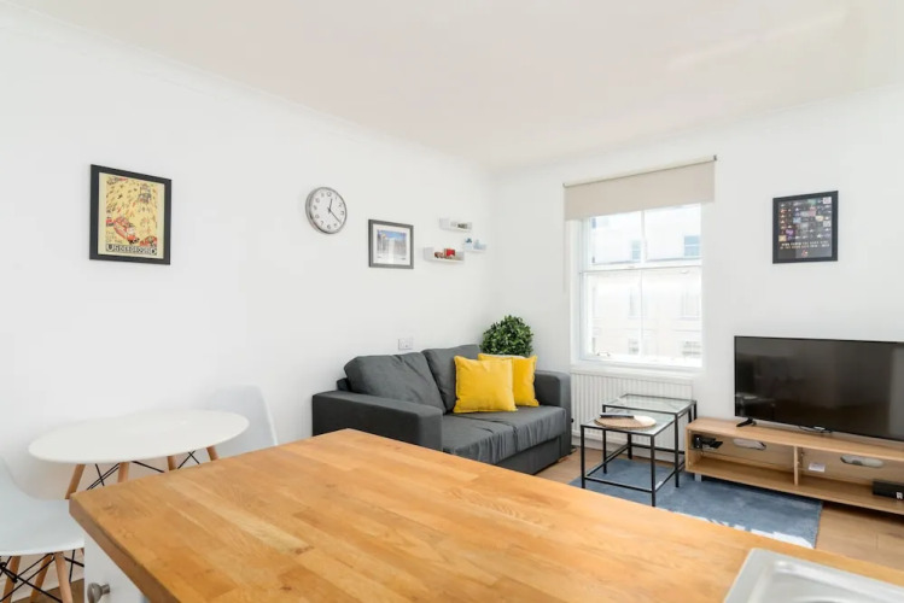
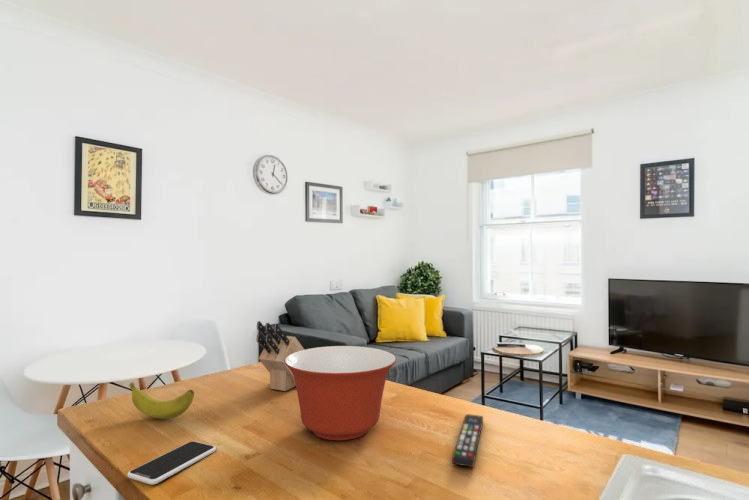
+ remote control [451,413,484,468]
+ mixing bowl [284,345,397,442]
+ smartphone [126,440,217,486]
+ banana [128,381,195,420]
+ knife block [256,320,305,392]
